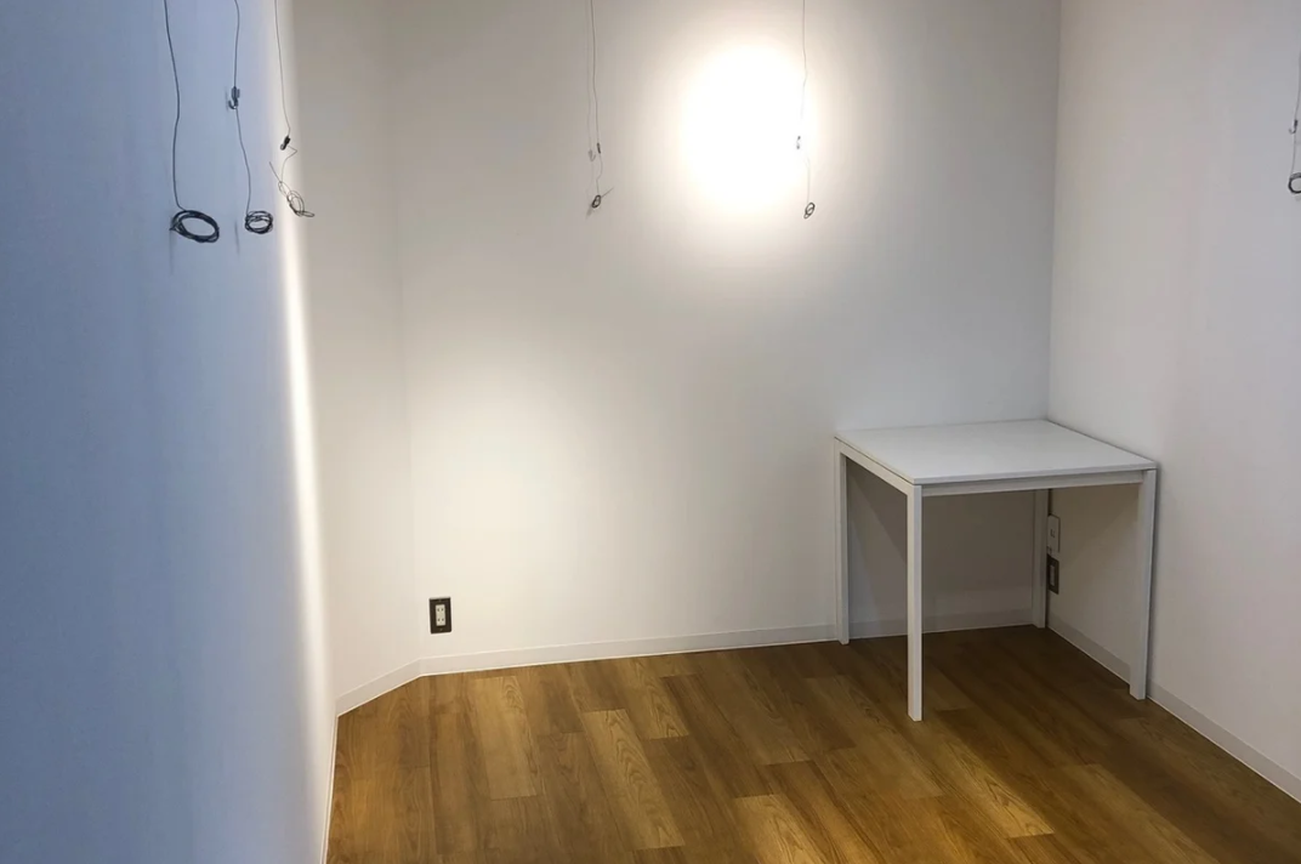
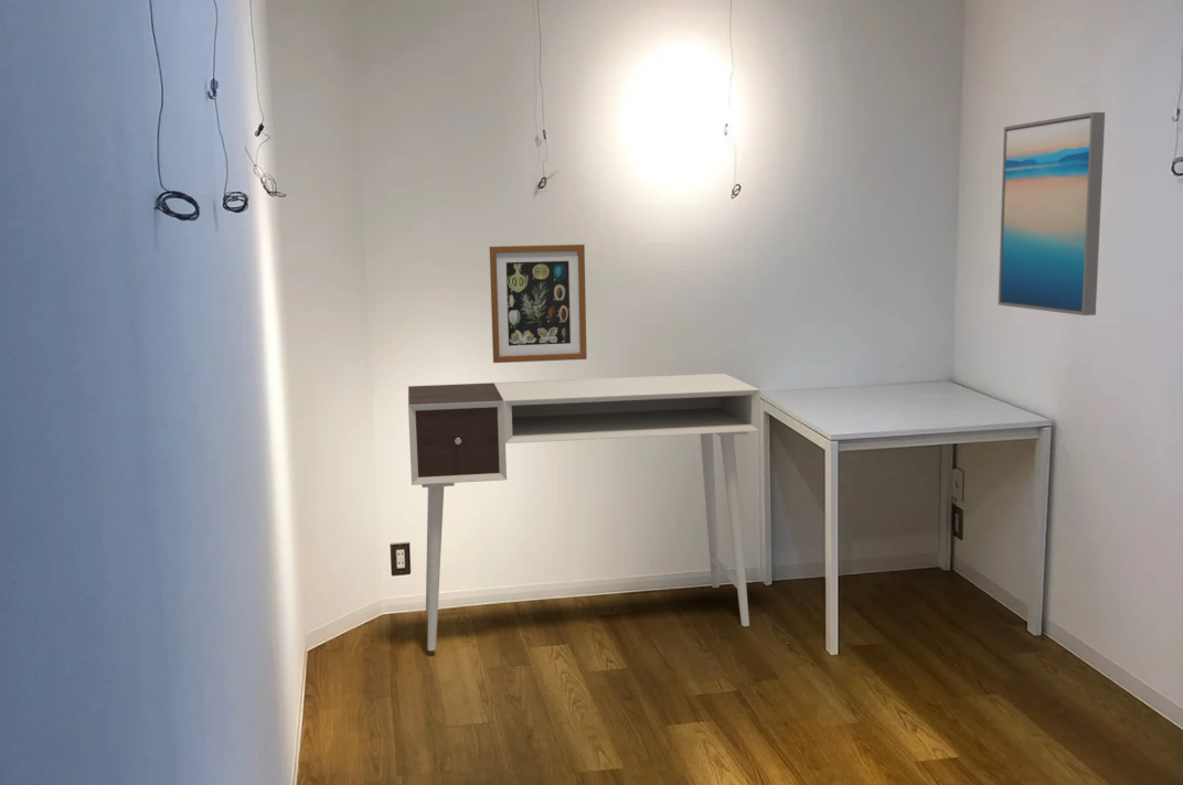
+ desk [407,373,761,652]
+ wall art [998,111,1106,316]
+ wall art [489,244,588,364]
